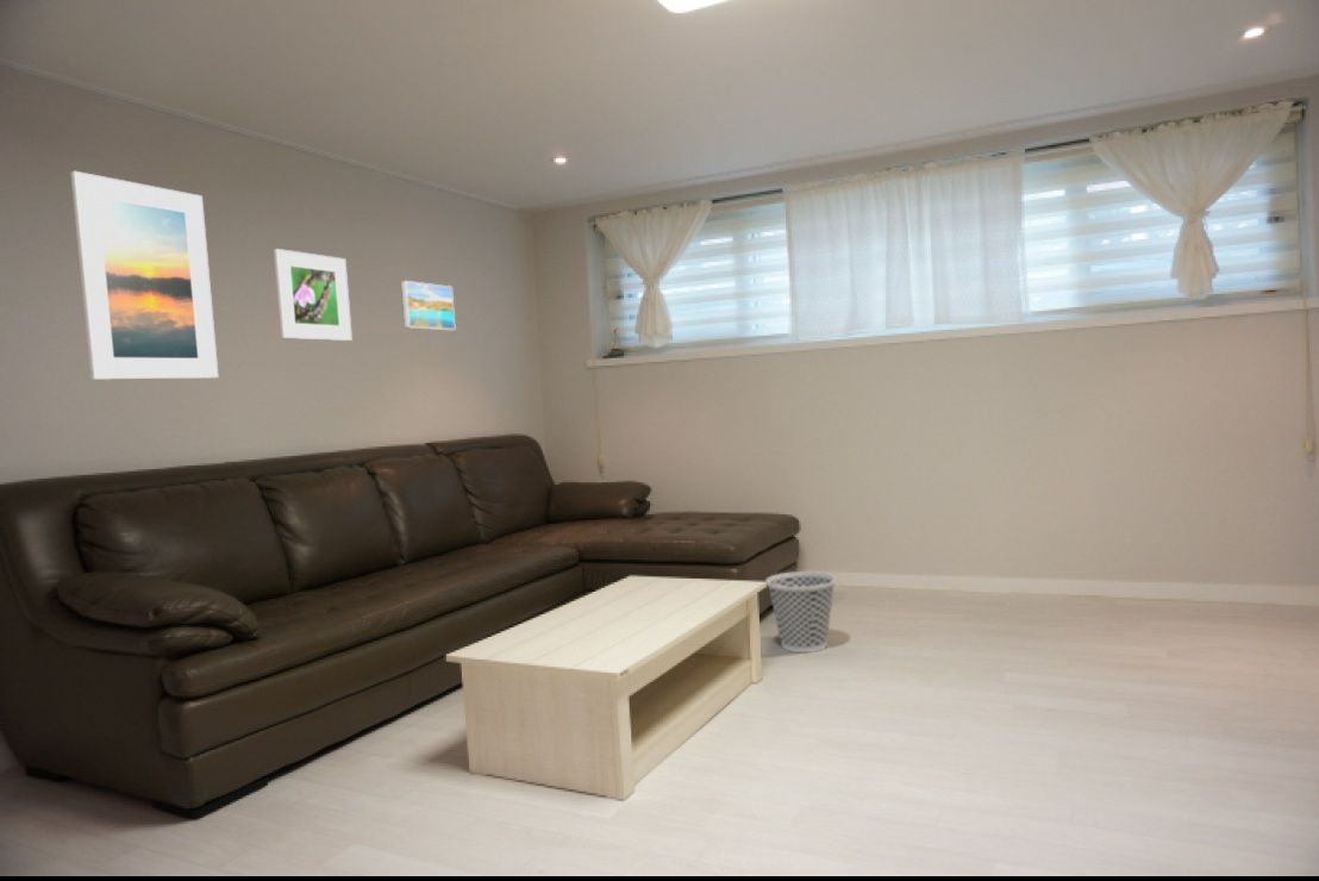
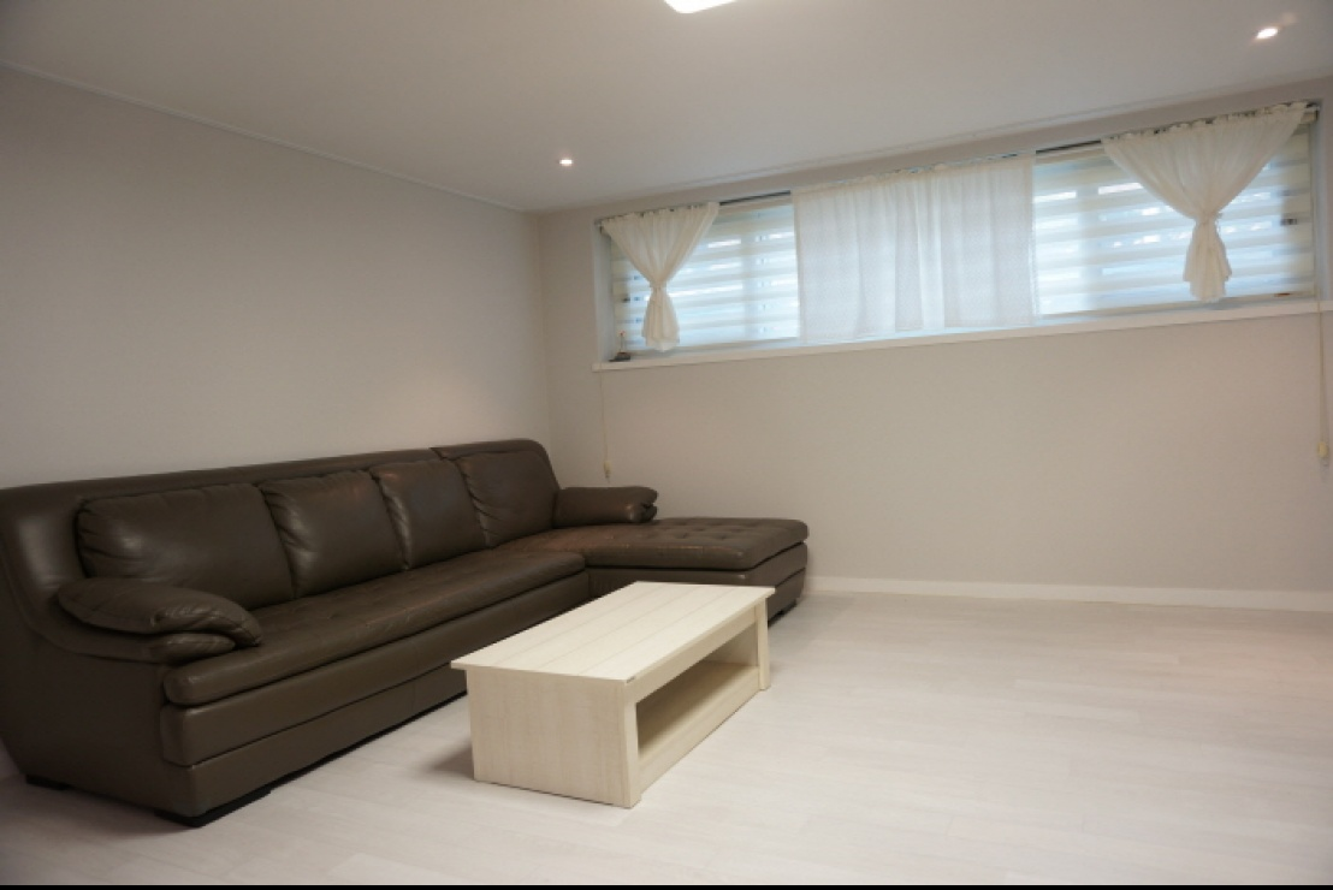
- wastebasket [765,570,837,654]
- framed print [273,248,354,342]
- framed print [400,280,457,331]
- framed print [69,170,219,381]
